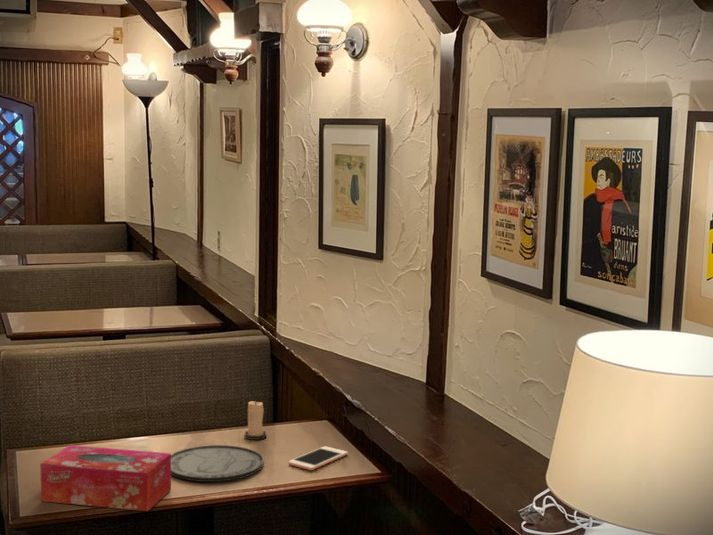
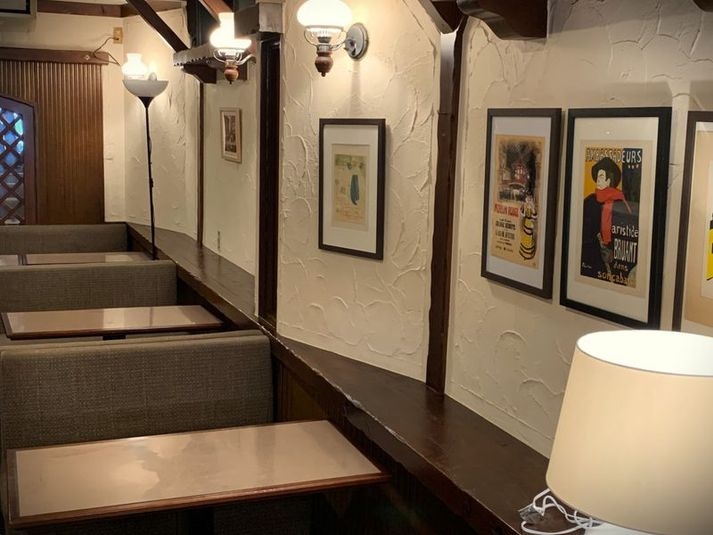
- plate [171,444,264,483]
- cell phone [287,445,349,471]
- tissue box [39,444,172,512]
- candle [244,399,267,441]
